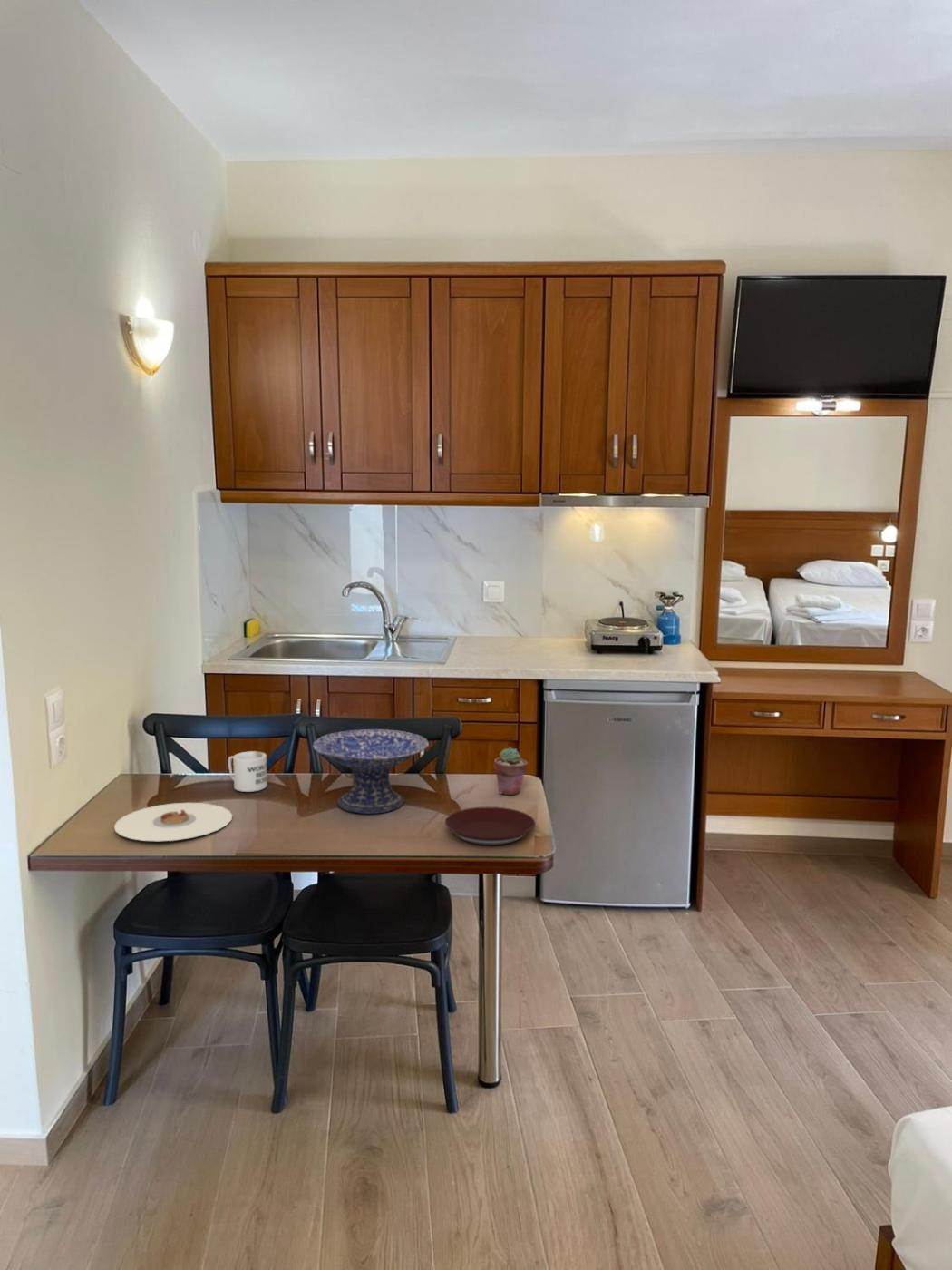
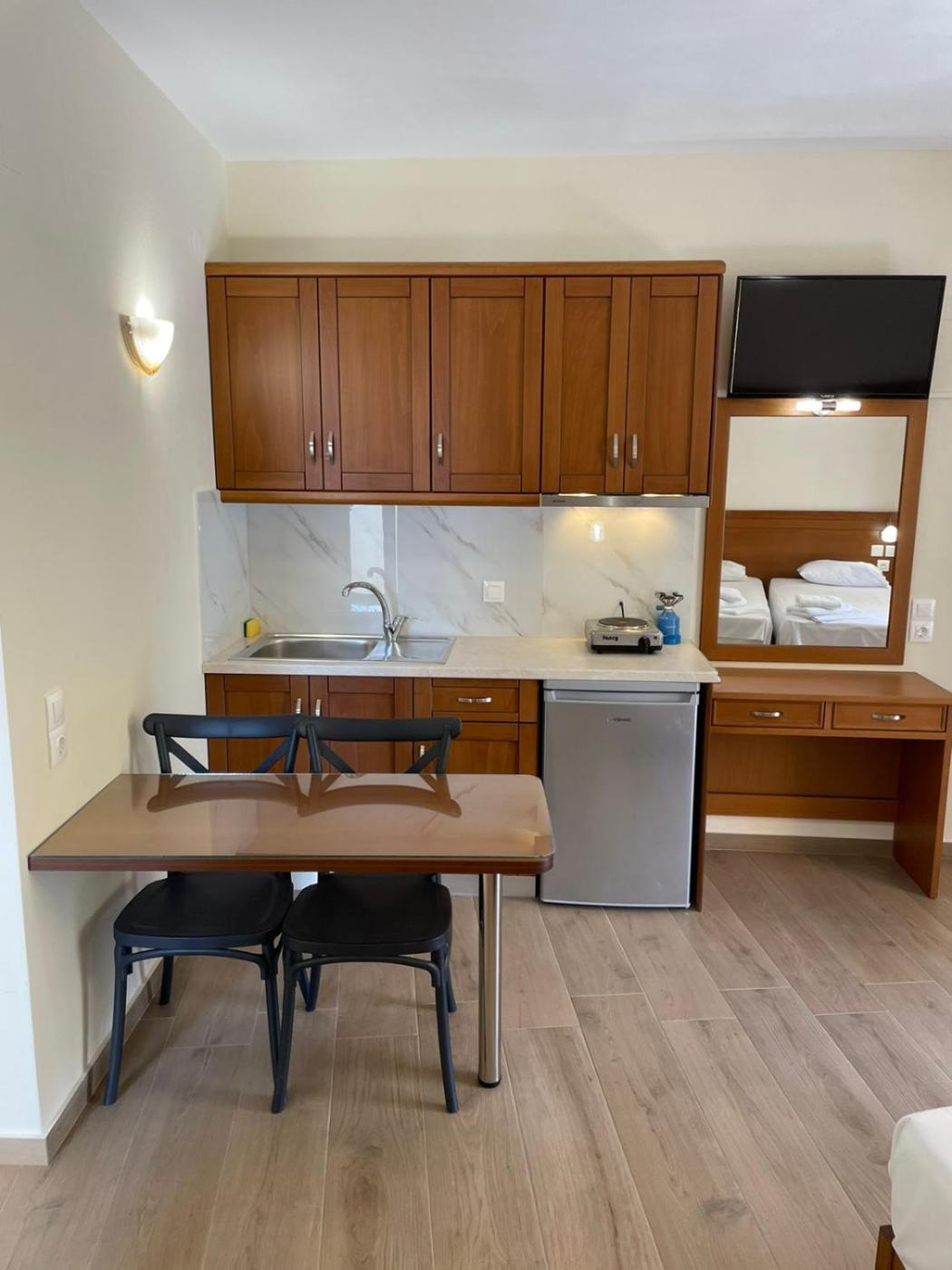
- decorative bowl [312,728,430,815]
- mug [228,750,268,793]
- plate [113,802,233,842]
- plate [444,806,536,846]
- potted succulent [493,747,529,796]
